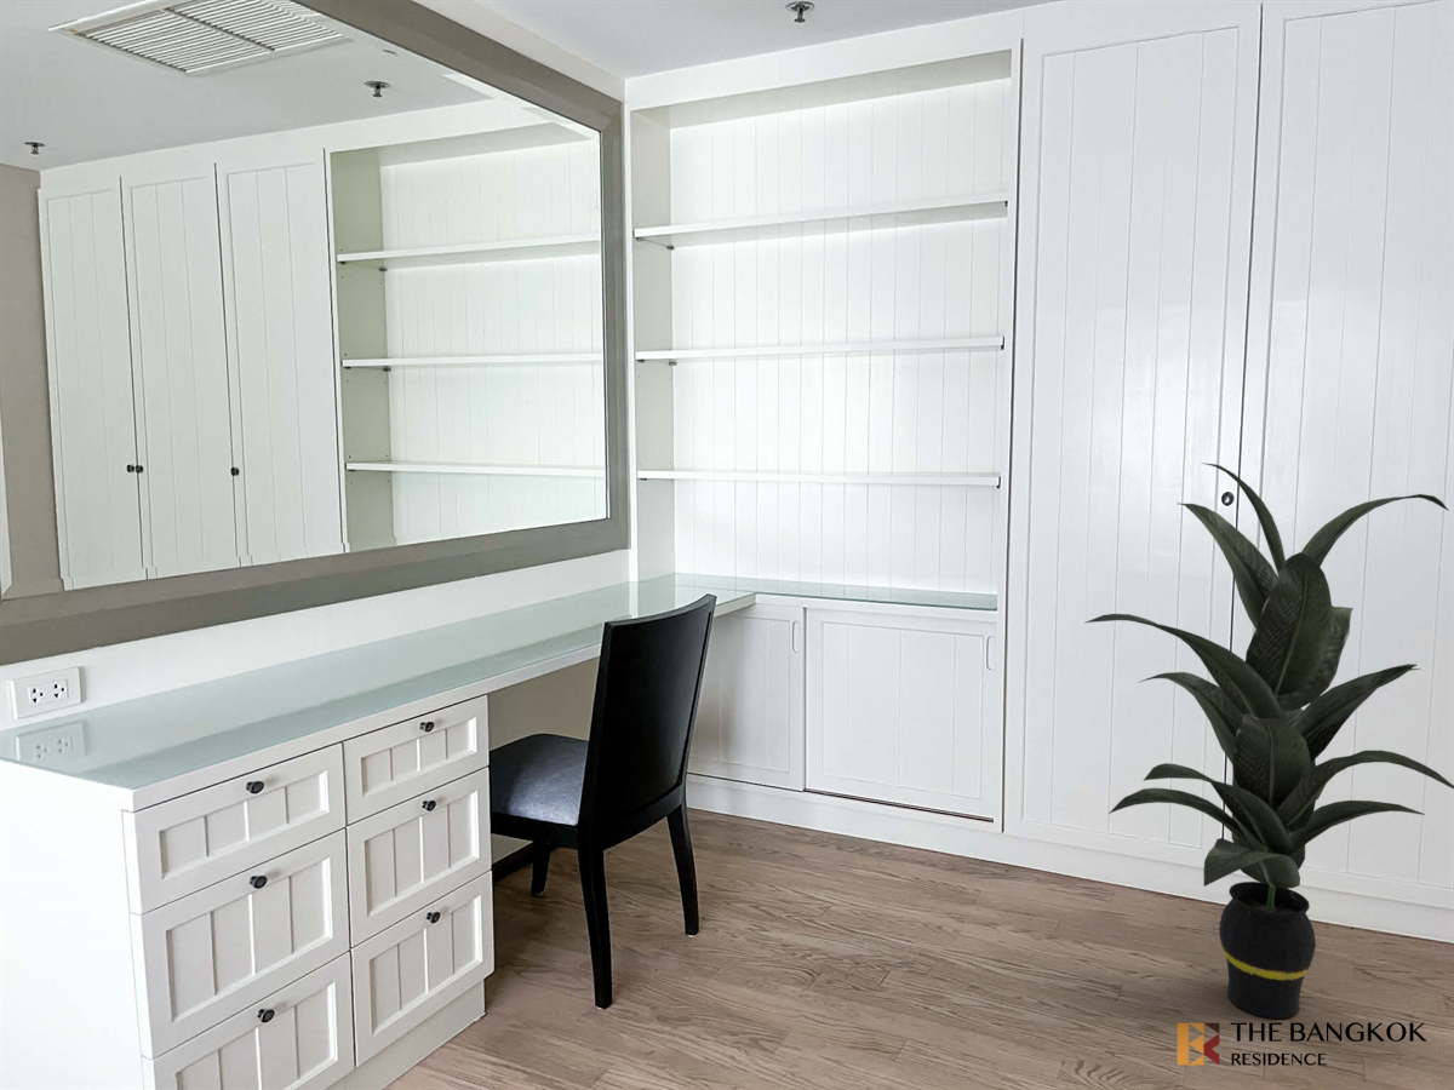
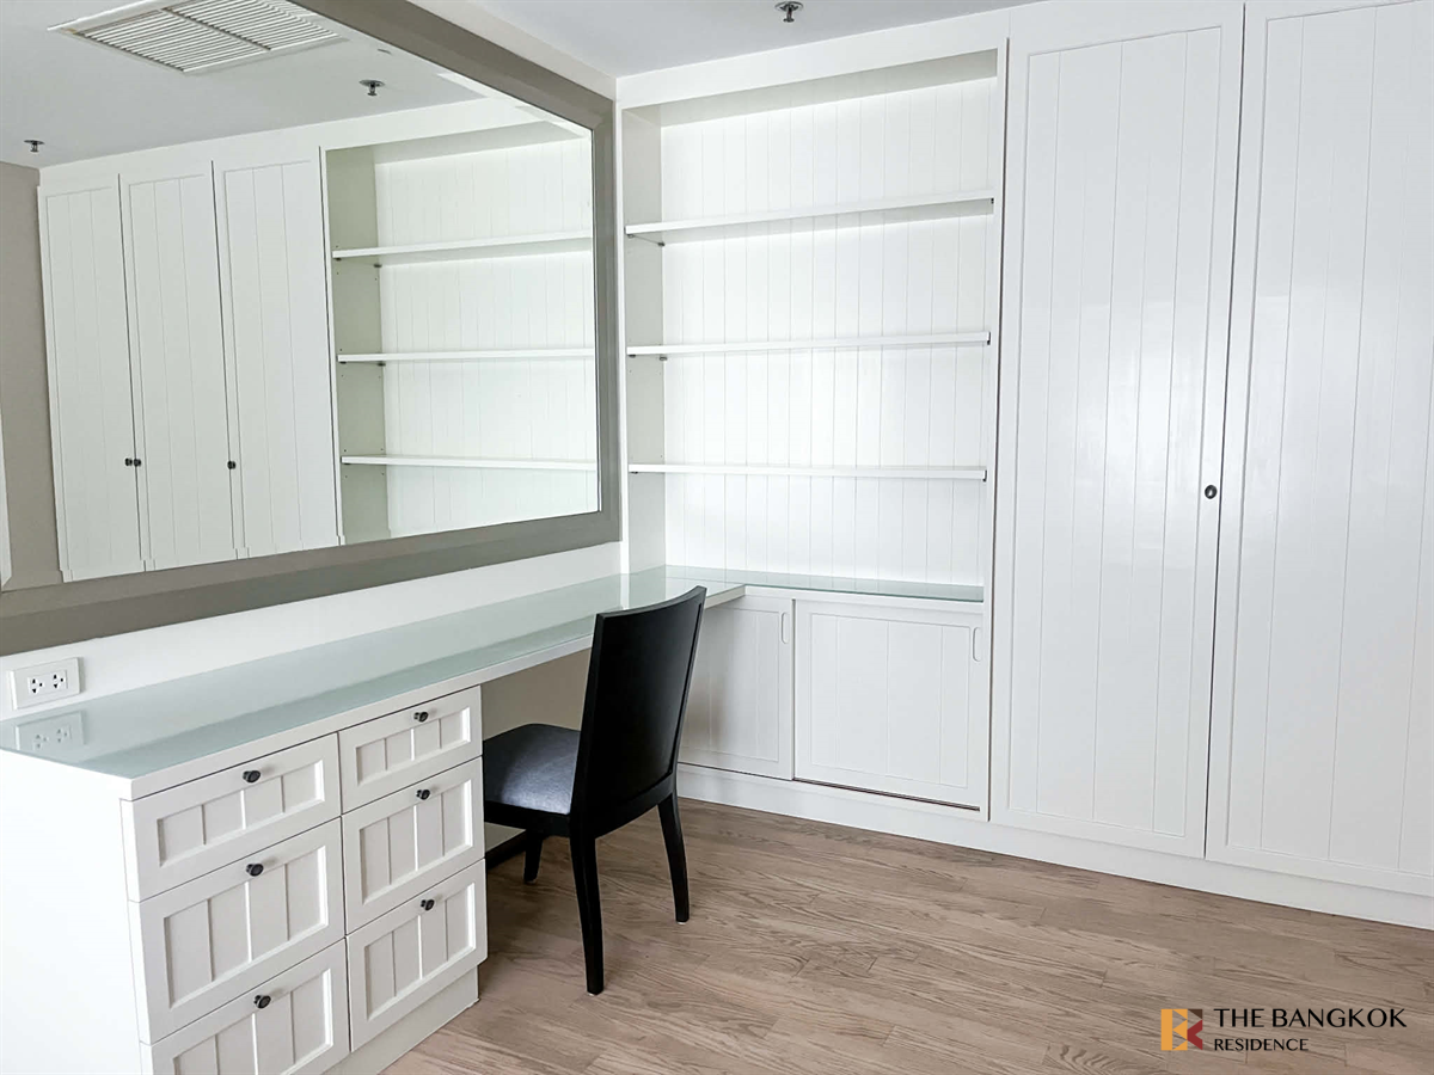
- indoor plant [1084,461,1454,1020]
